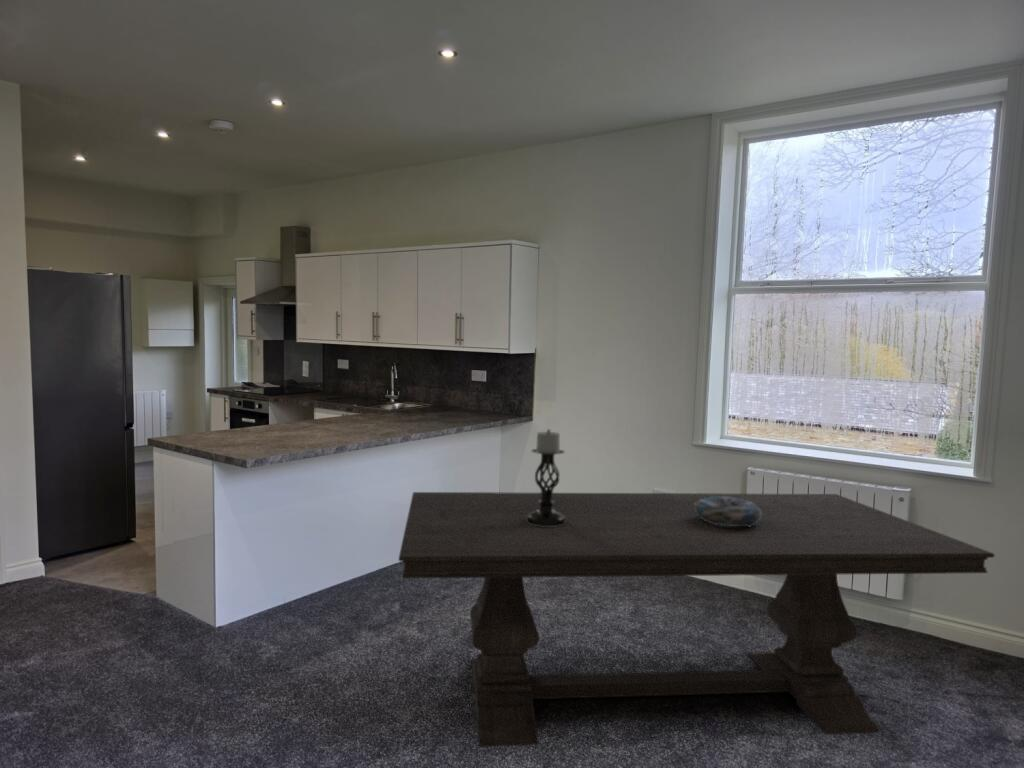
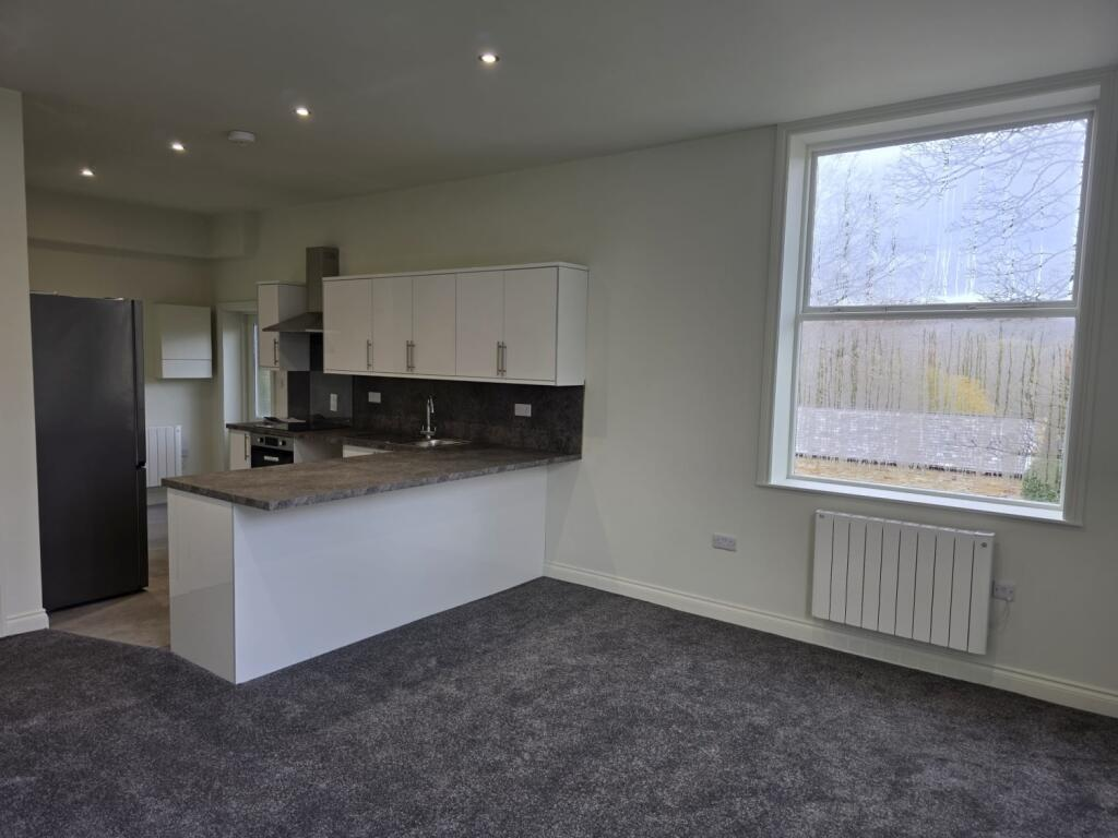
- candle holder [526,428,566,527]
- decorative bowl [694,496,762,527]
- dining table [397,491,996,748]
